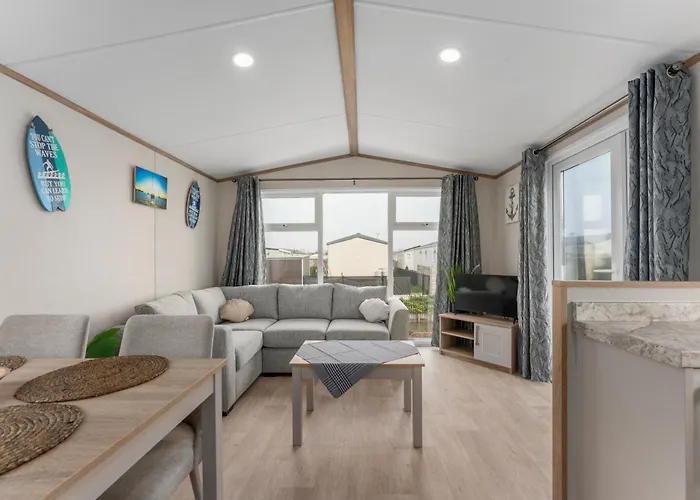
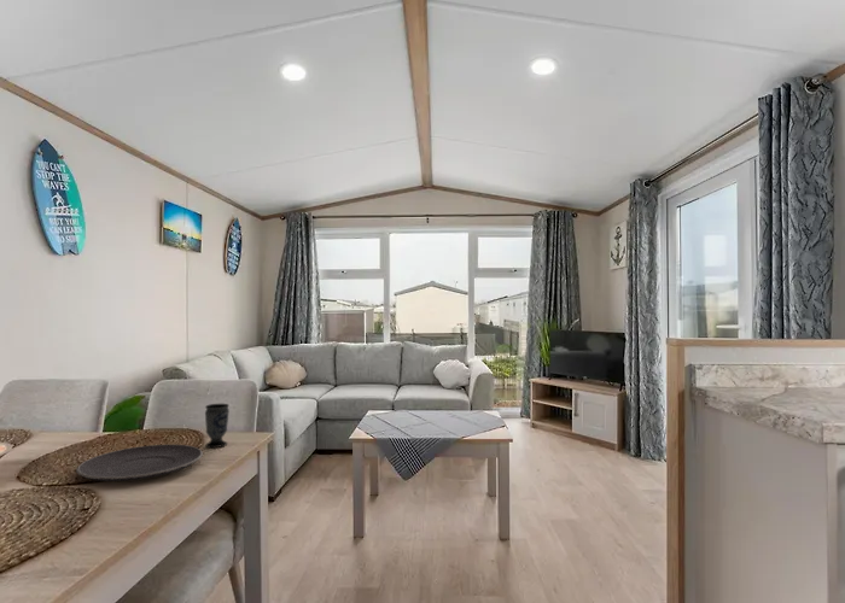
+ cup [204,403,231,449]
+ plate [75,444,204,482]
